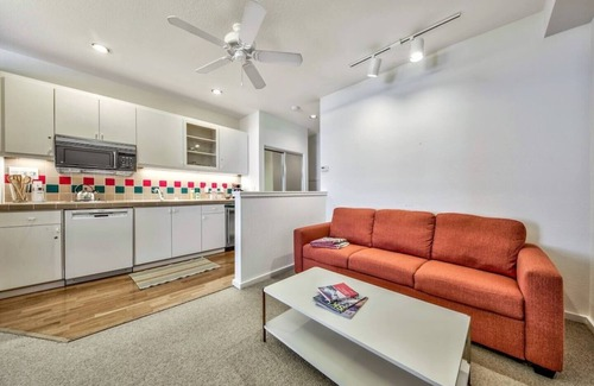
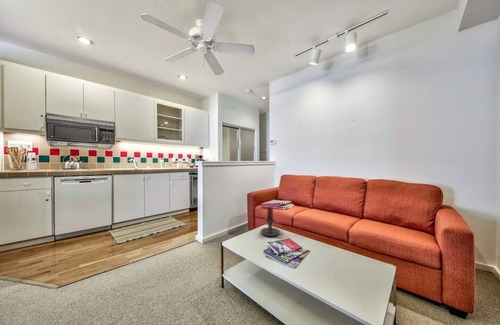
+ candle holder [260,206,284,237]
